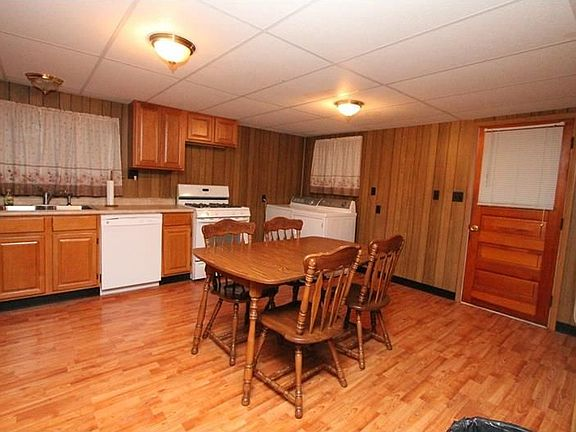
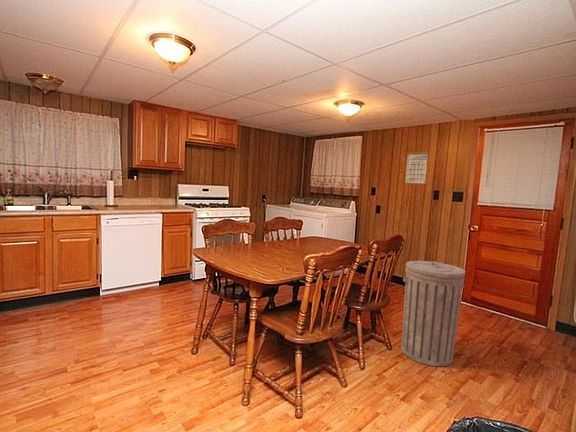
+ calendar [404,144,430,184]
+ trash can [400,260,466,367]
